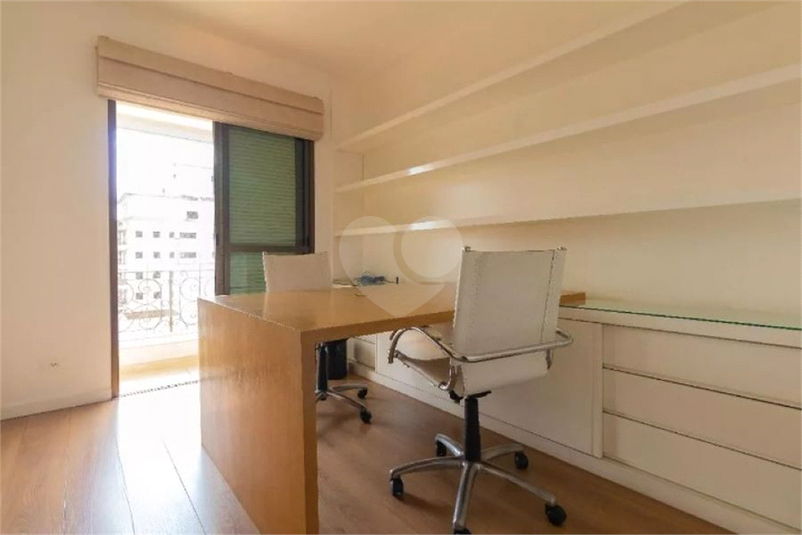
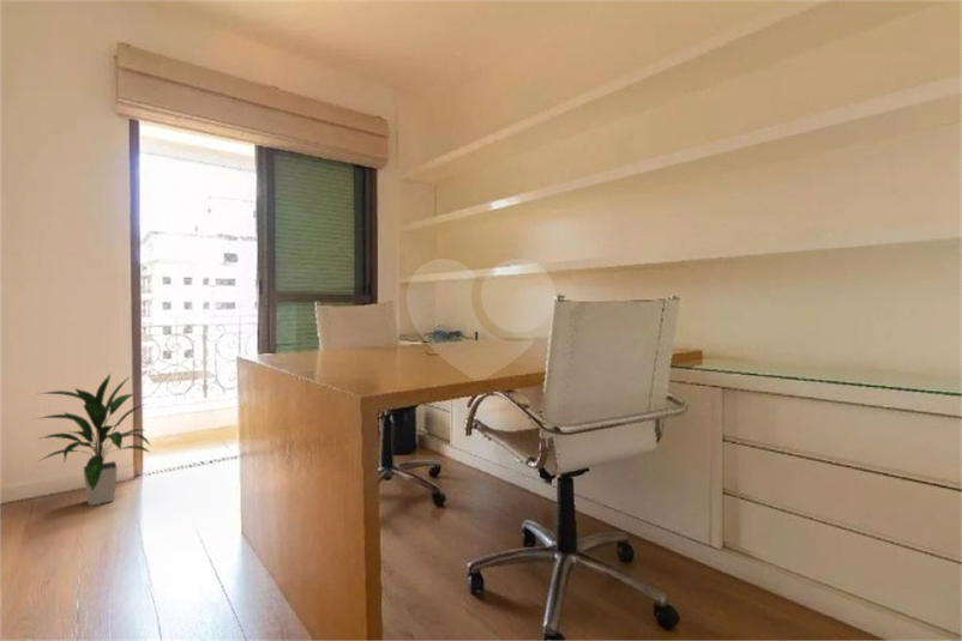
+ indoor plant [32,373,152,507]
